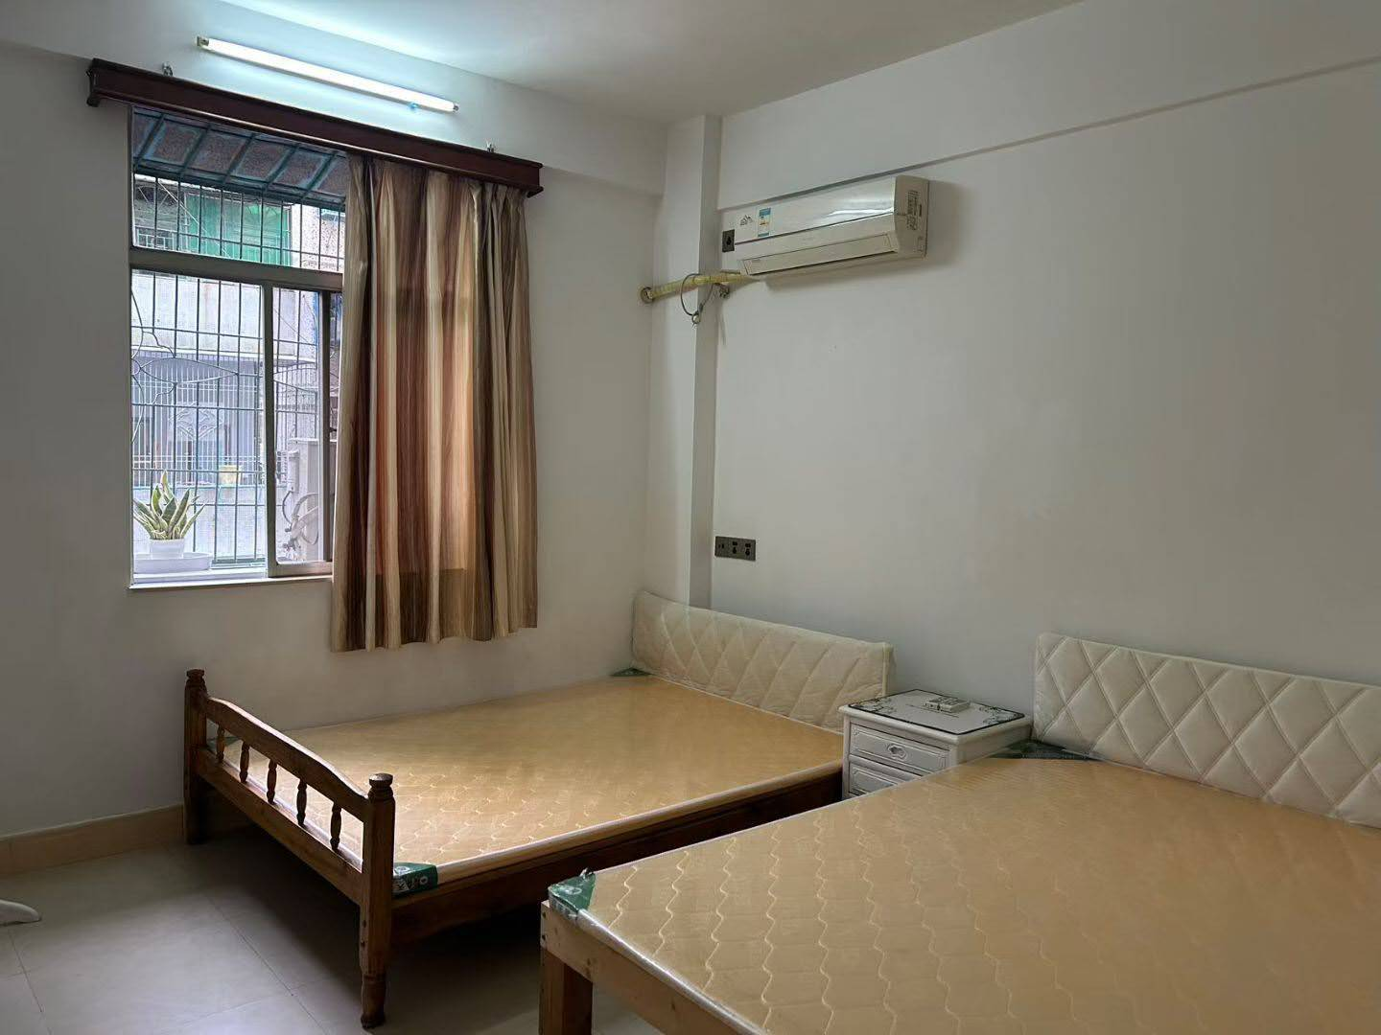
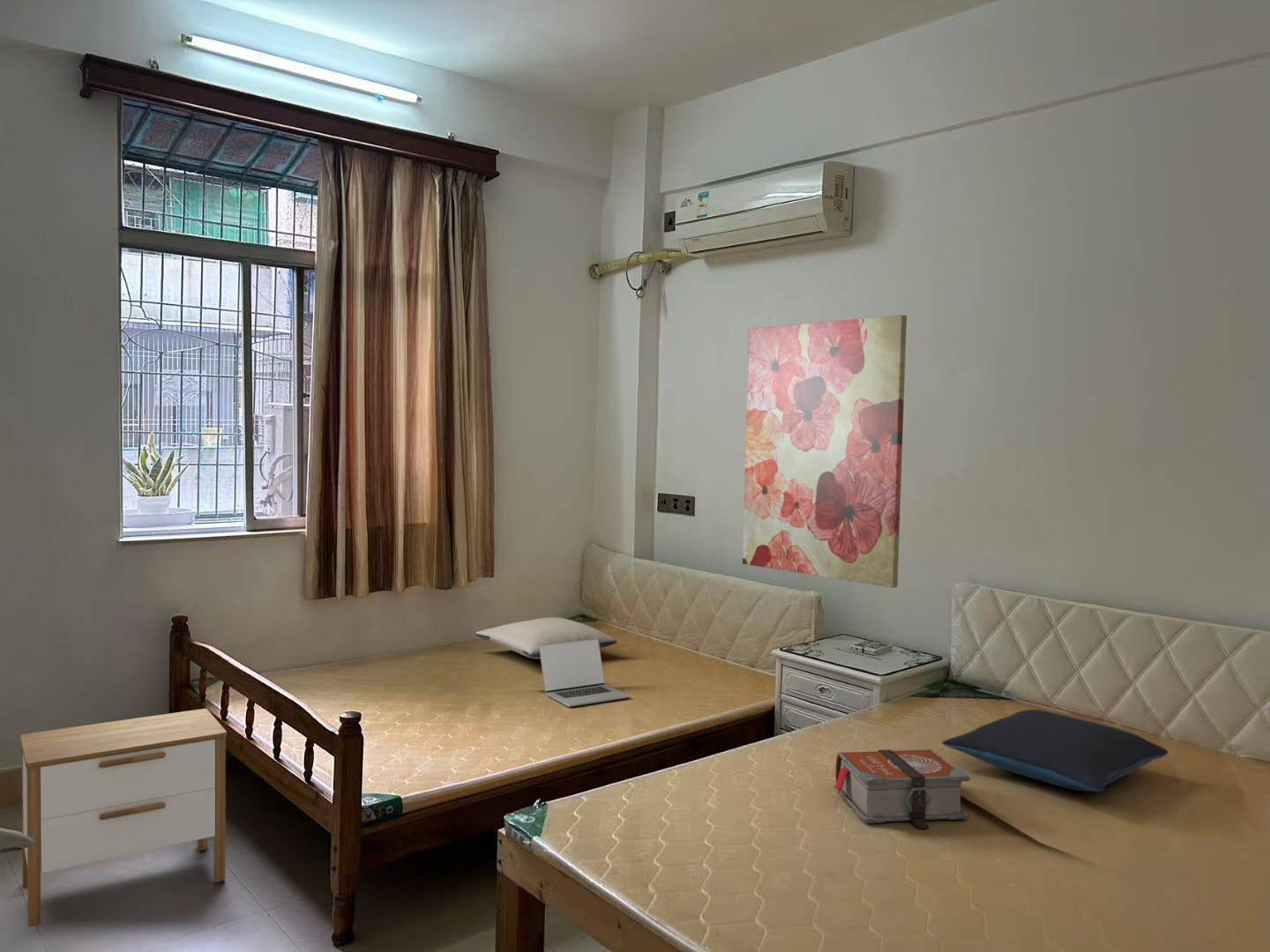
+ nightstand [19,708,228,927]
+ pillow [941,709,1169,792]
+ bible [833,749,971,830]
+ wall art [742,314,908,589]
+ laptop [539,639,631,708]
+ pillow [474,616,618,659]
